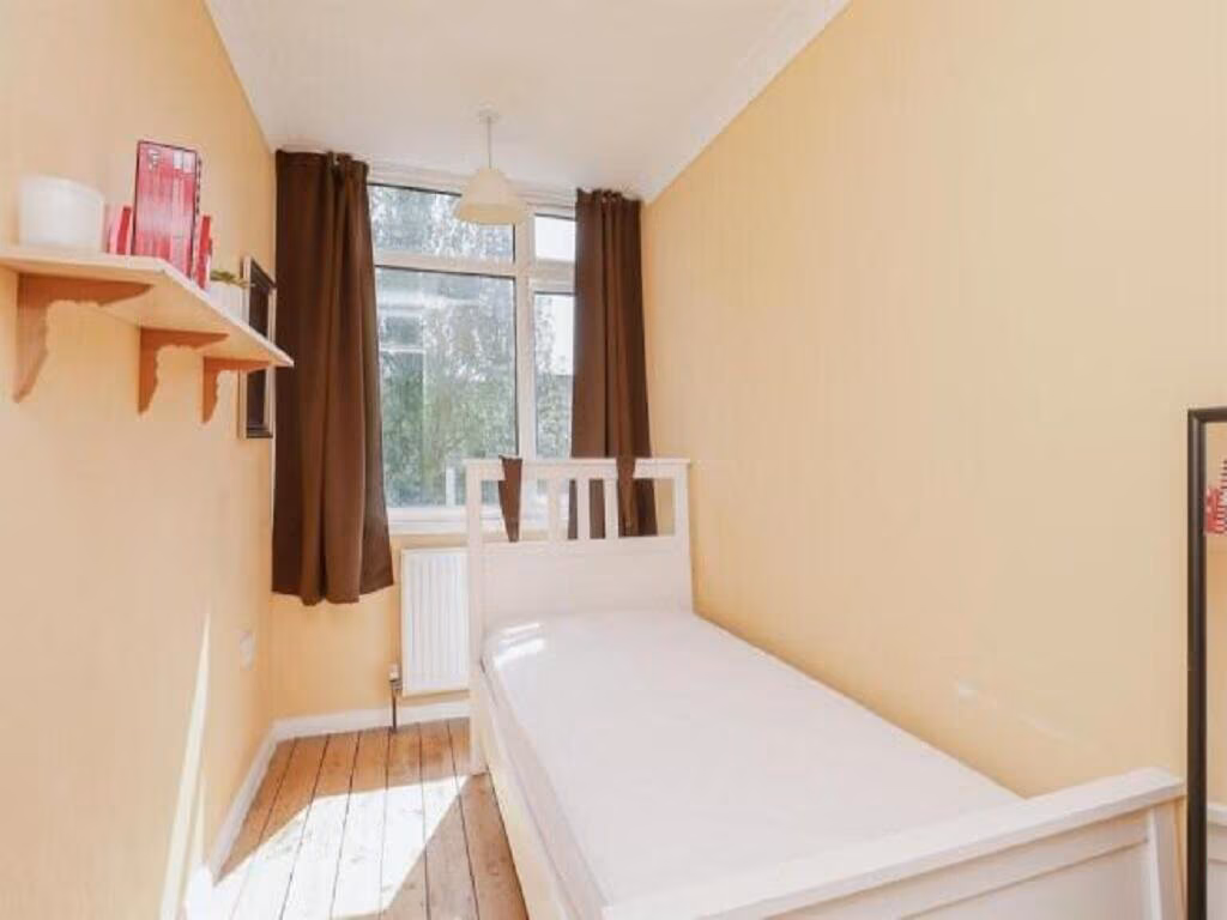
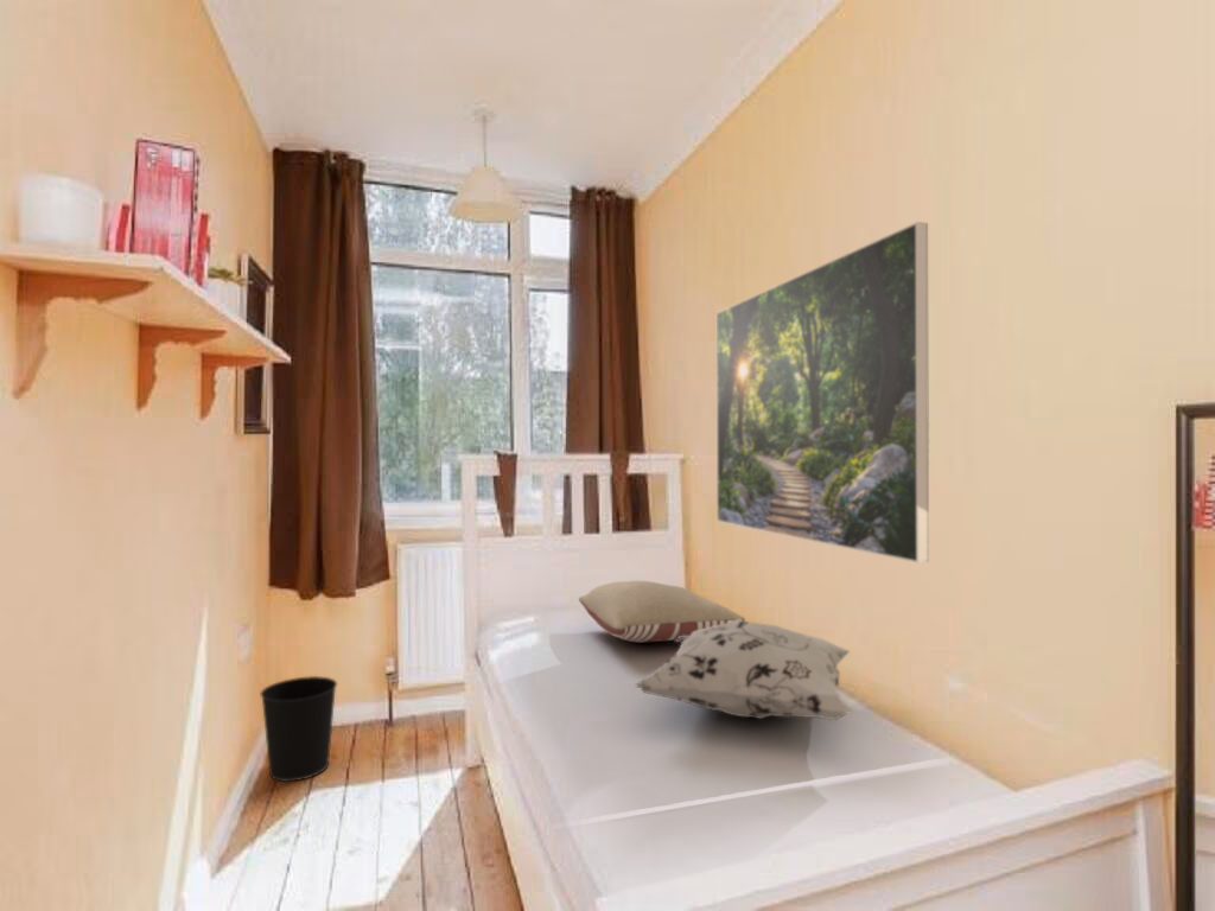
+ pillow [578,580,746,644]
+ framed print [715,221,930,565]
+ wastebasket [259,675,338,783]
+ decorative pillow [632,619,853,721]
